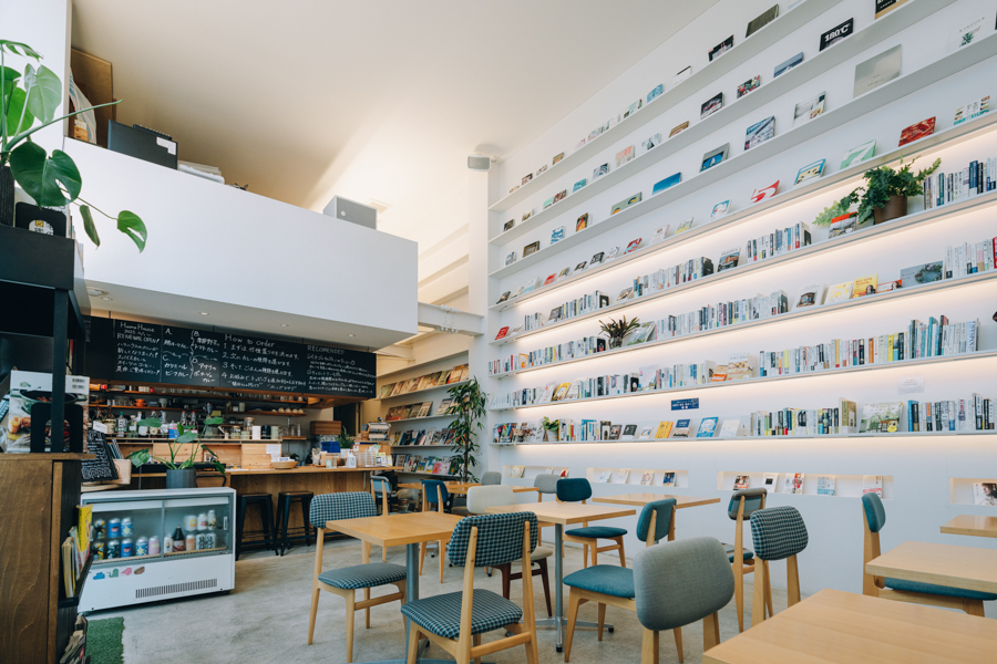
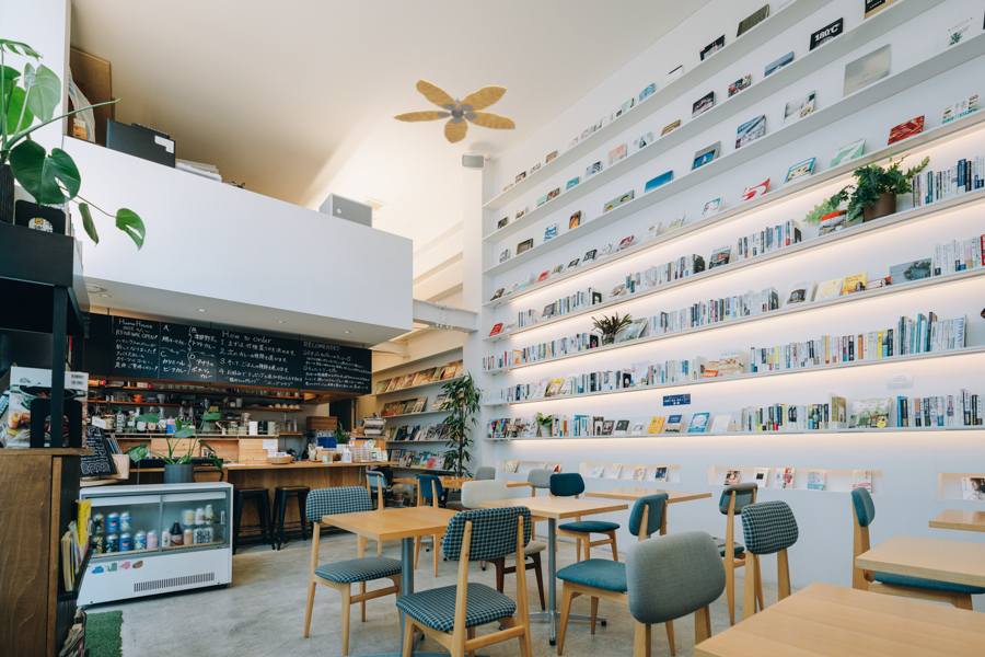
+ ceiling fan [392,78,517,145]
